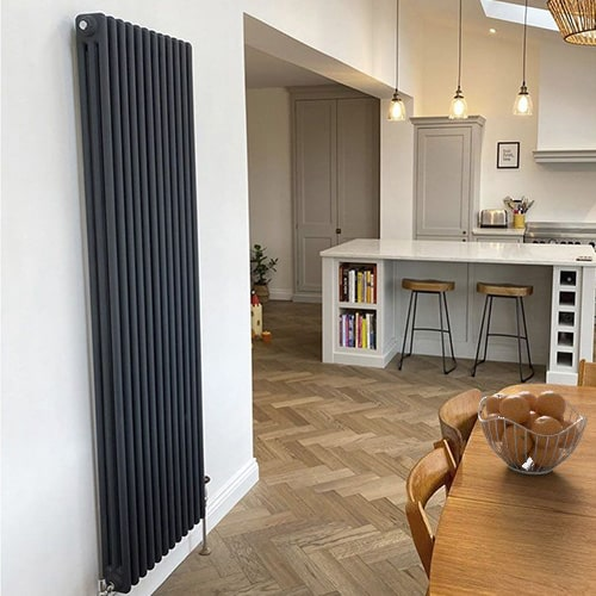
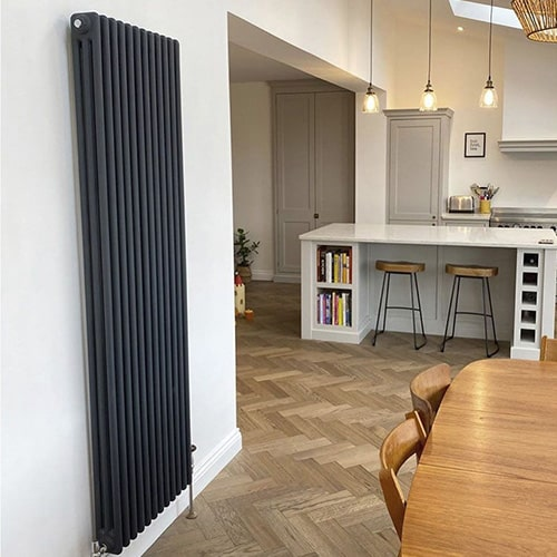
- fruit basket [477,390,589,476]
